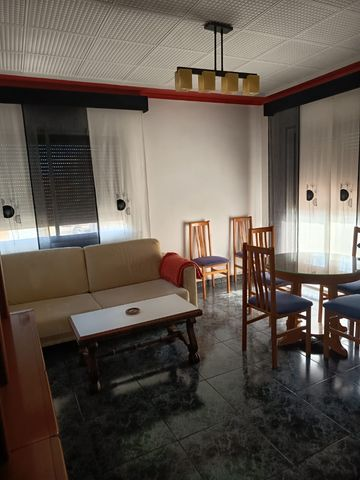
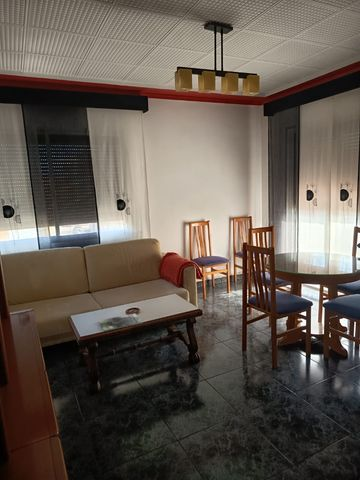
+ magazine [98,313,143,332]
